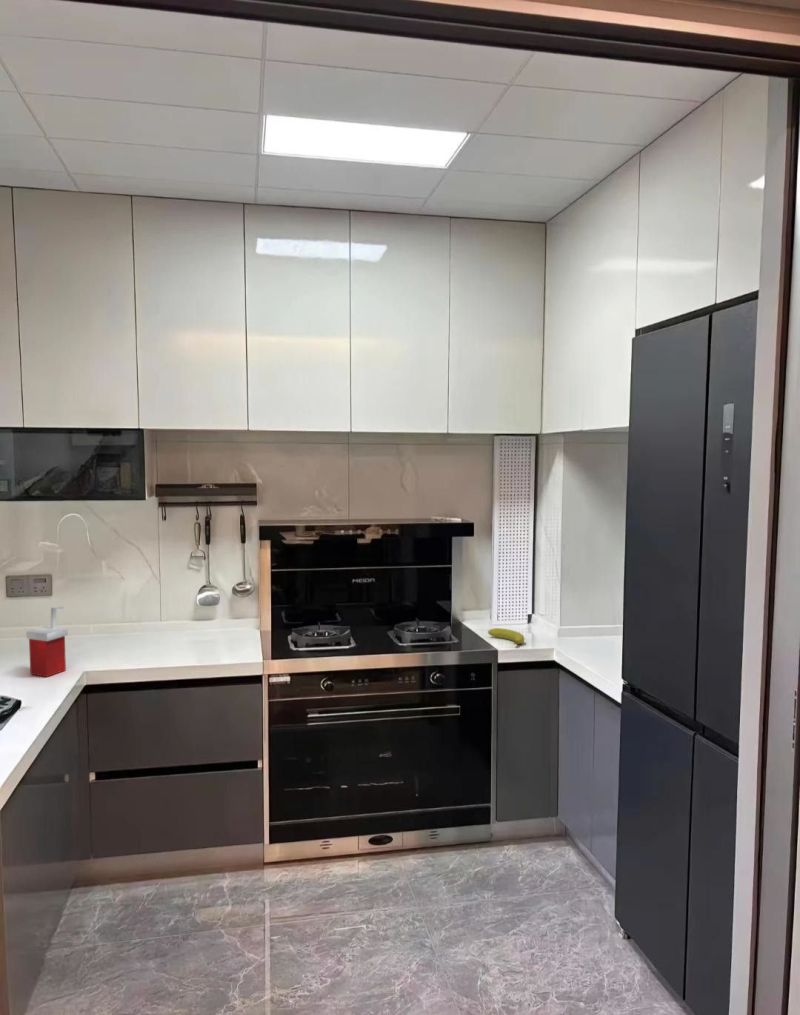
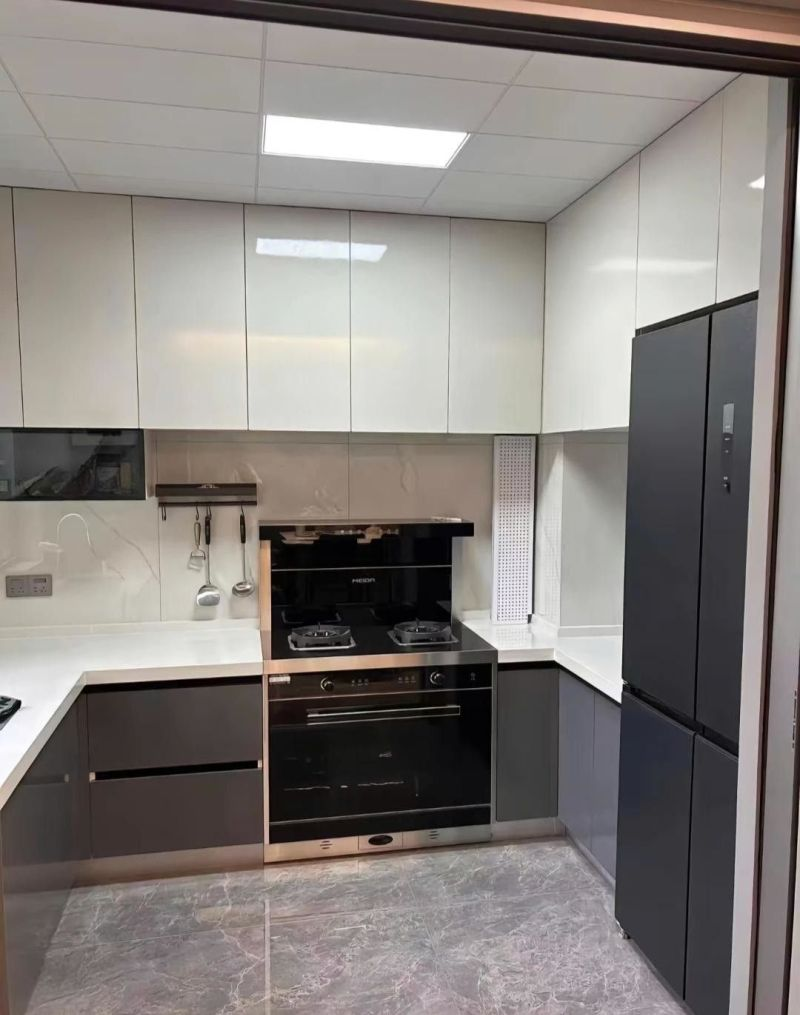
- fruit [487,627,525,645]
- soap dispenser [25,606,69,678]
